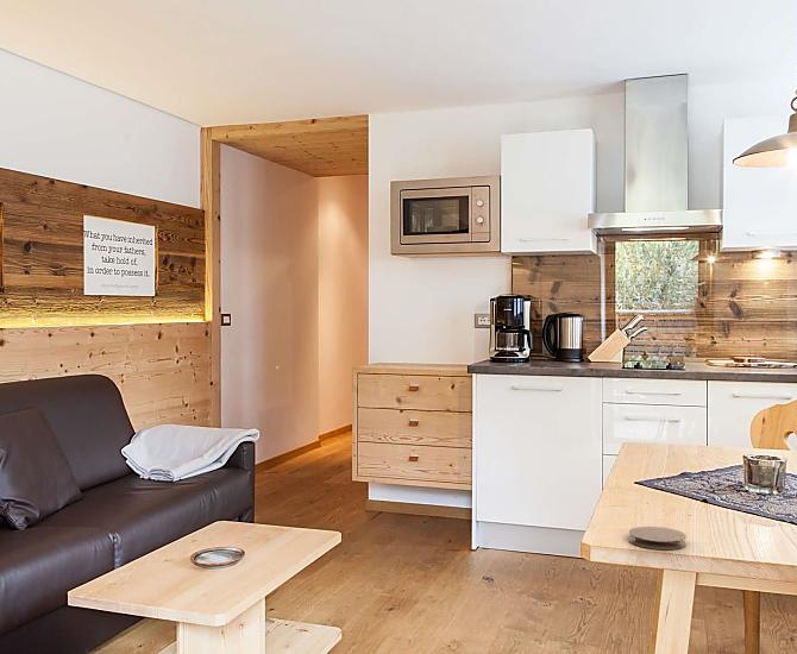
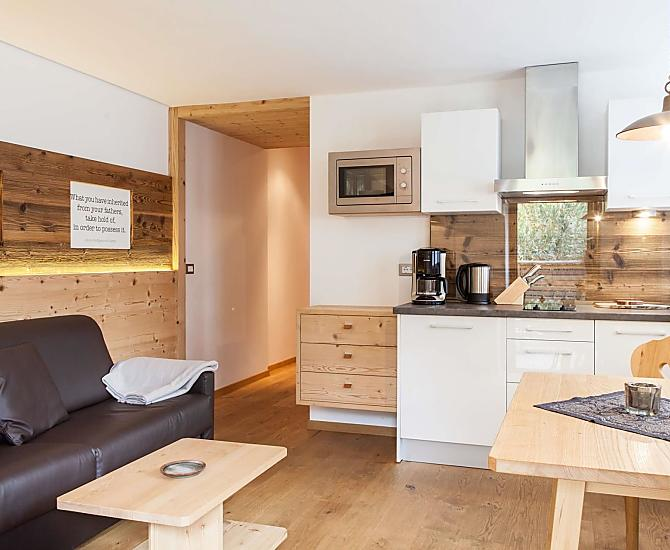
- coaster [628,526,688,551]
